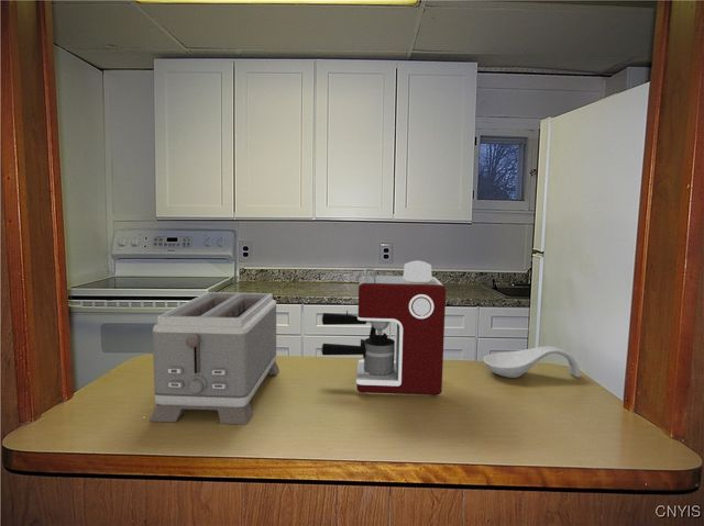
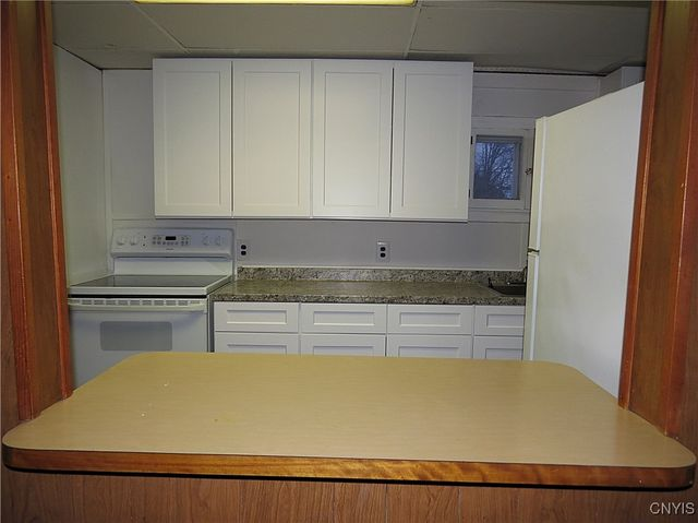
- coffee maker [320,260,447,396]
- toaster [148,291,280,426]
- spoon rest [483,345,581,379]
